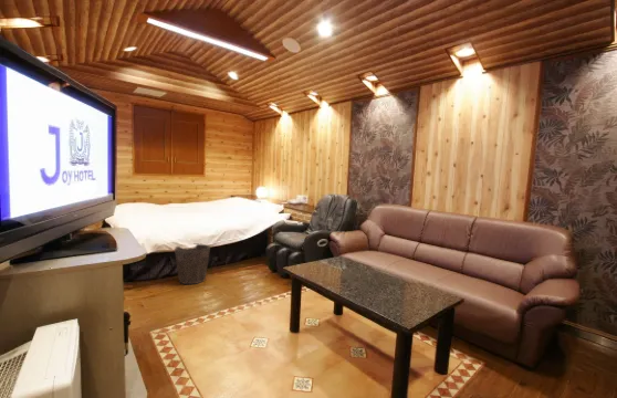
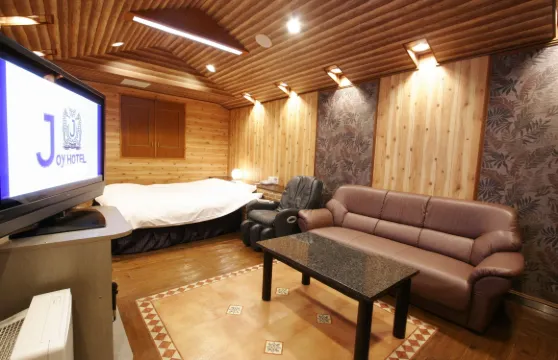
- waste bin [174,243,211,285]
